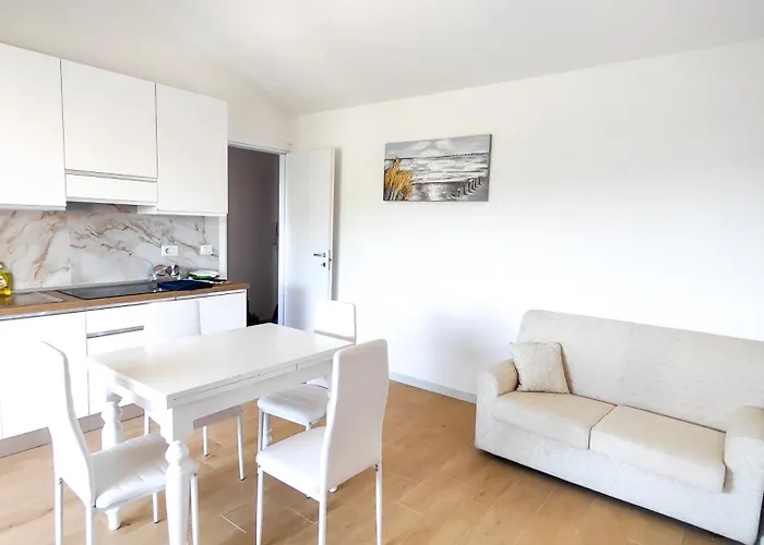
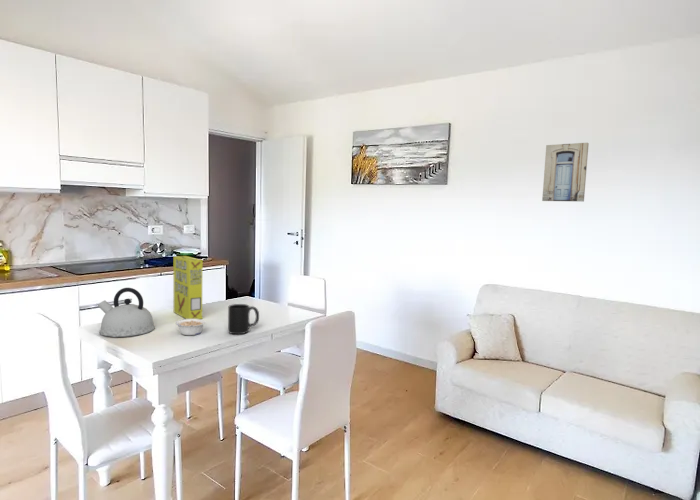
+ cereal box [173,255,203,320]
+ wall art [541,142,590,203]
+ legume [175,318,207,336]
+ kettle [97,287,156,338]
+ mug [227,303,260,335]
